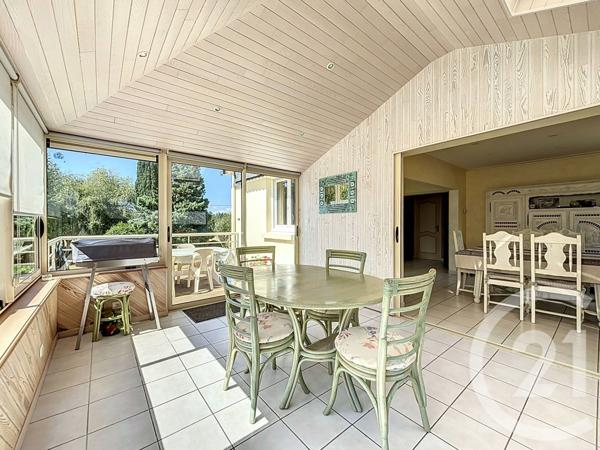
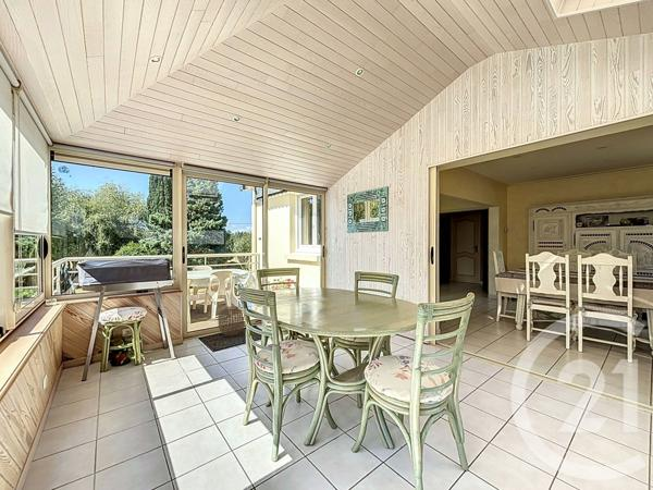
+ woven basket [218,305,245,336]
